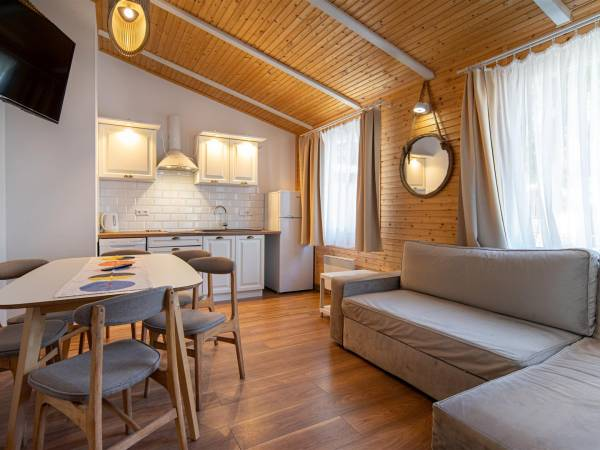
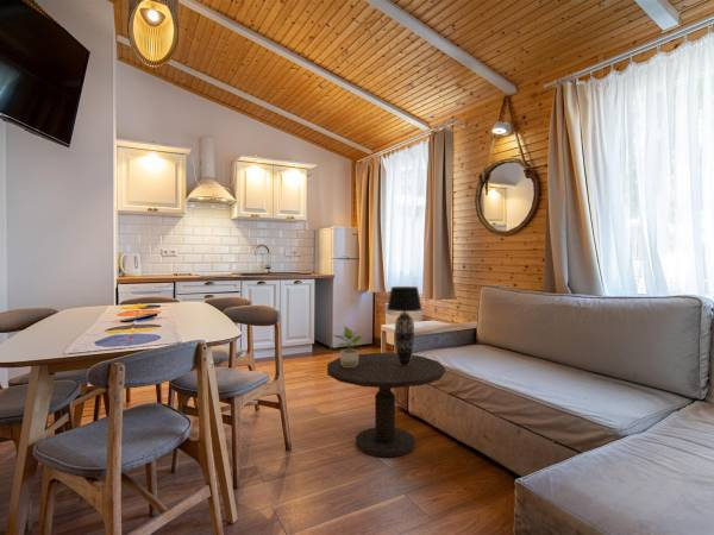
+ side table [326,352,446,459]
+ table lamp [386,285,424,366]
+ potted plant [331,325,364,367]
